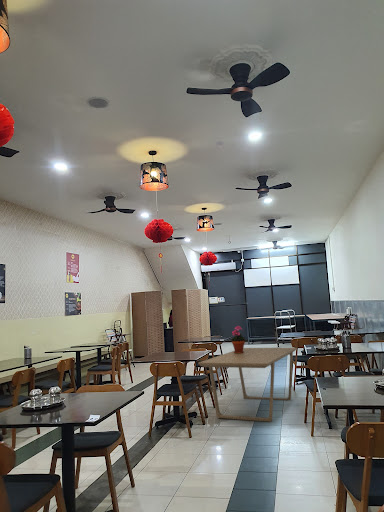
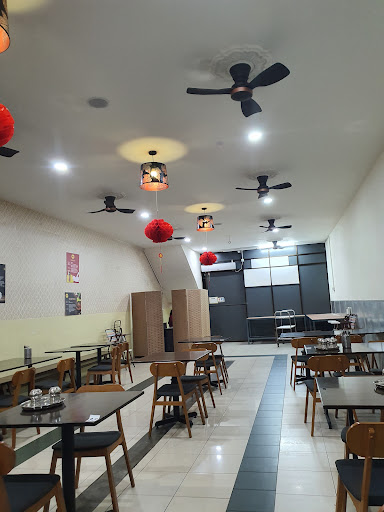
- dining table [197,347,298,423]
- potted plant [229,325,248,353]
